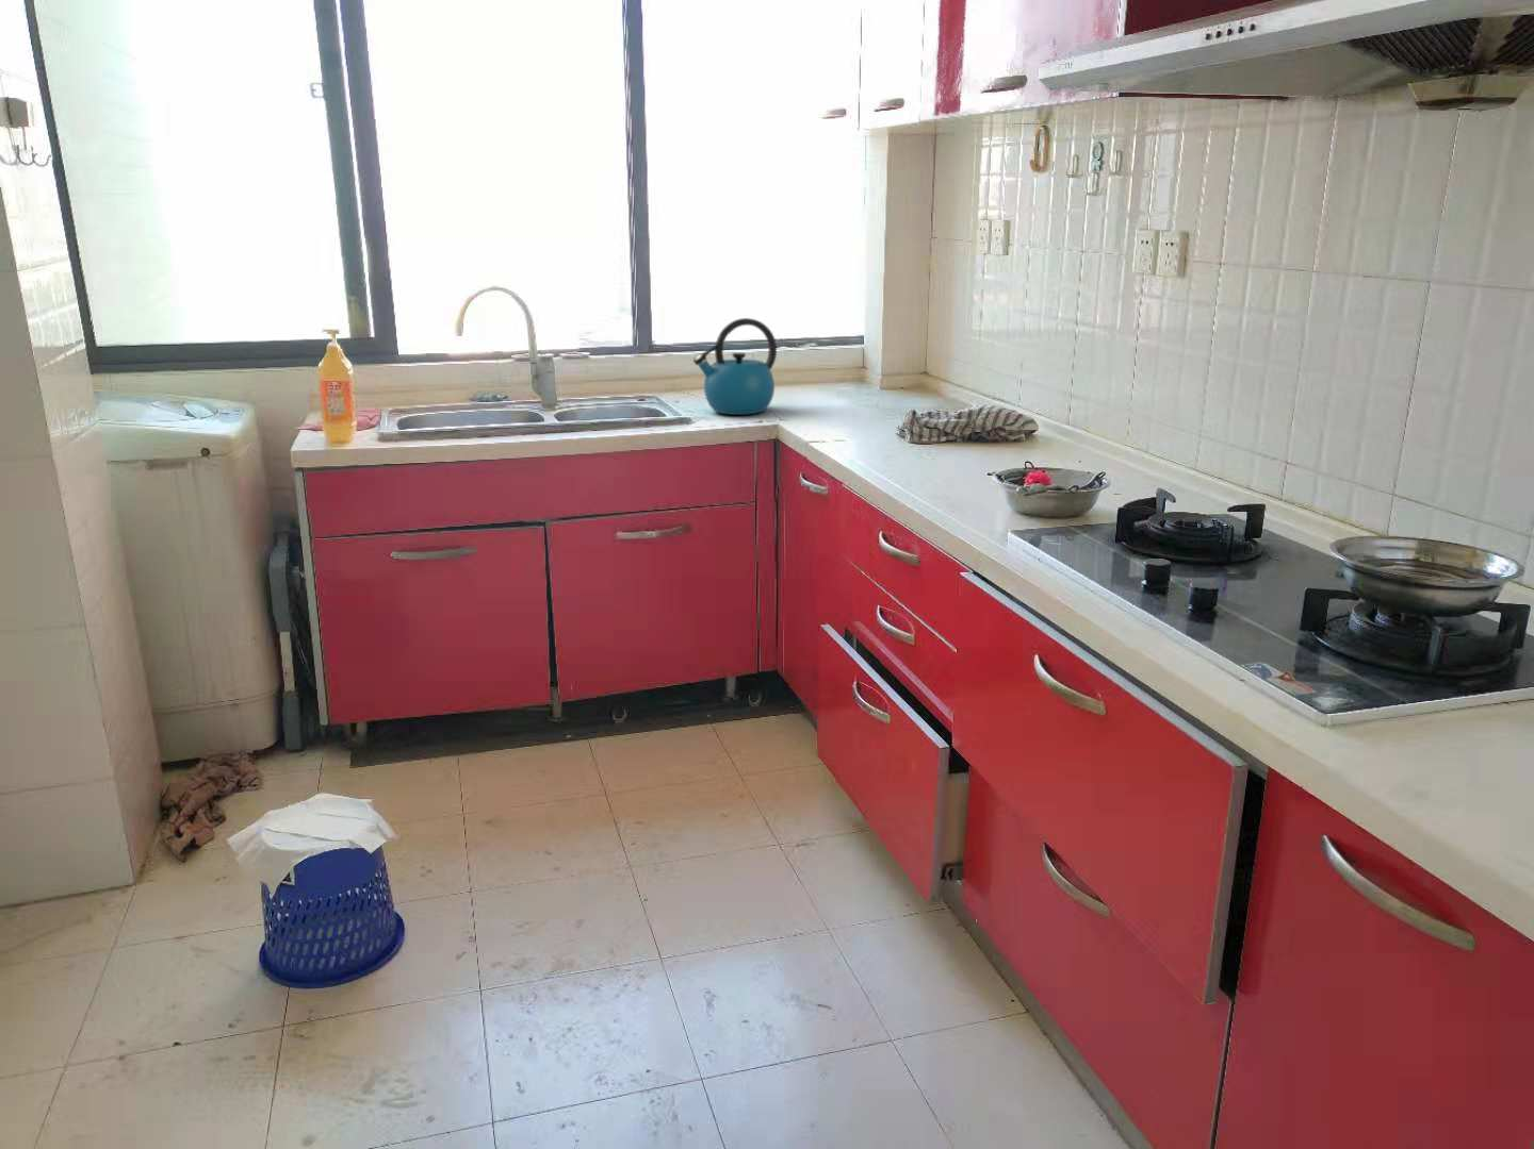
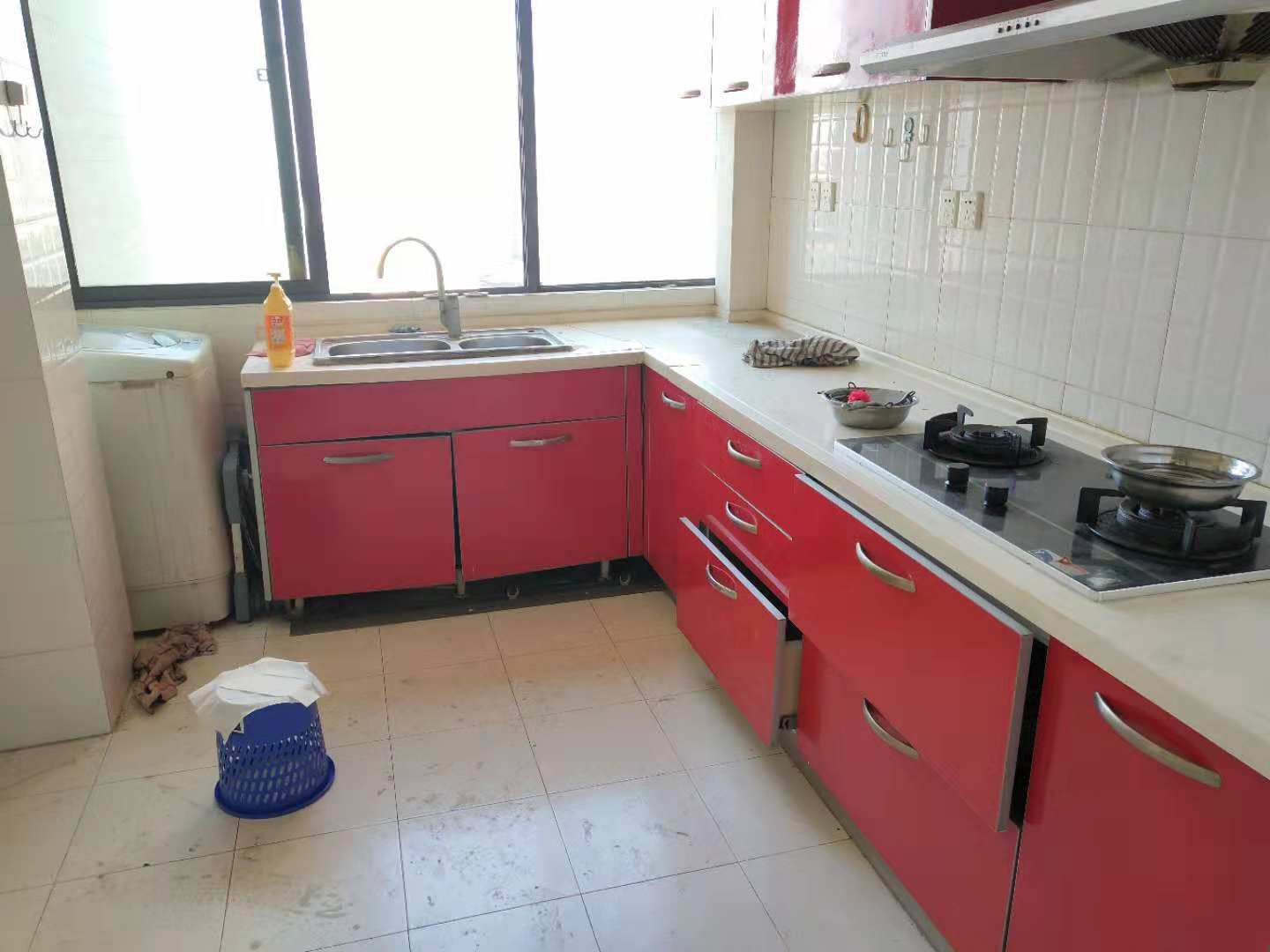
- kettle [692,317,778,416]
